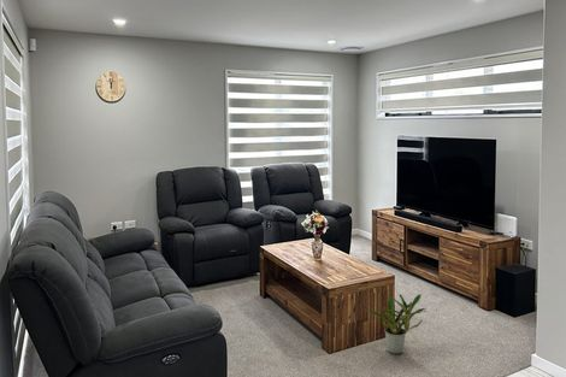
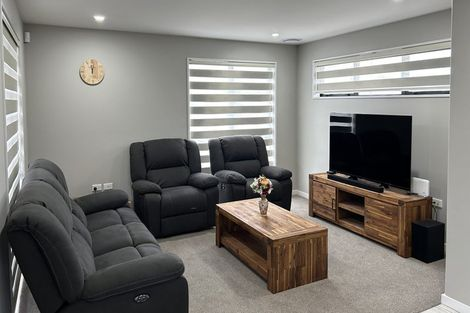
- potted plant [362,293,428,355]
